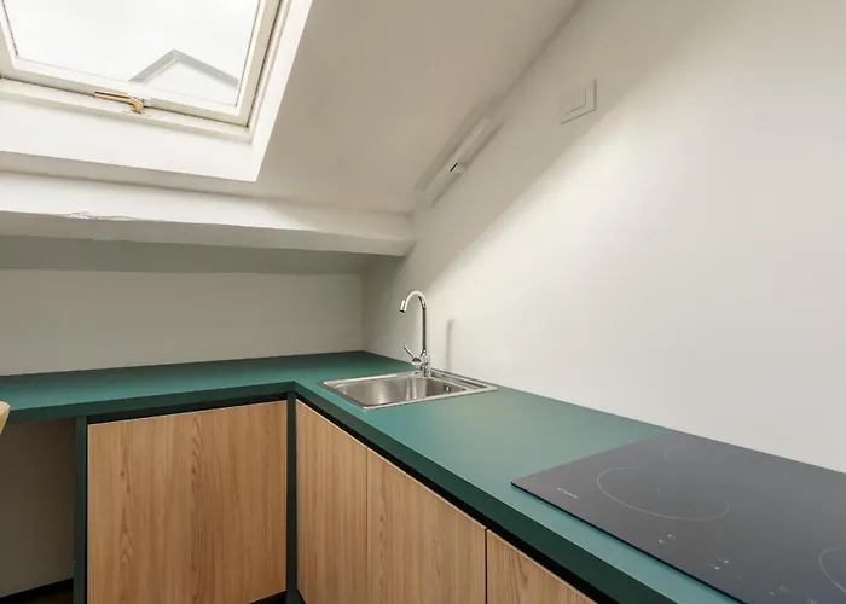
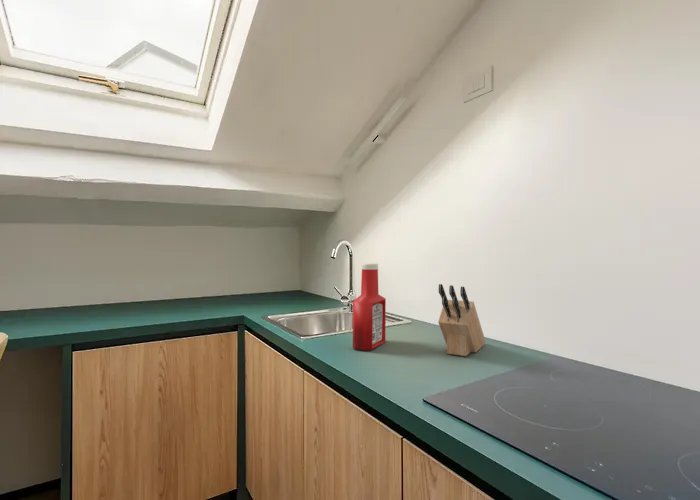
+ soap bottle [352,263,387,351]
+ knife block [437,283,487,357]
